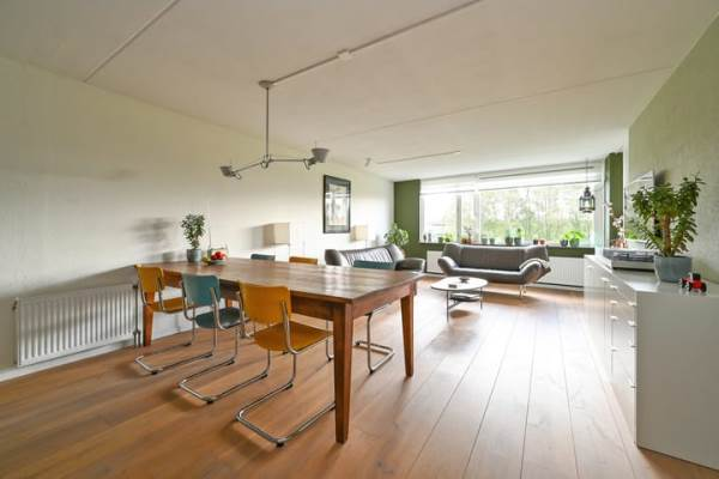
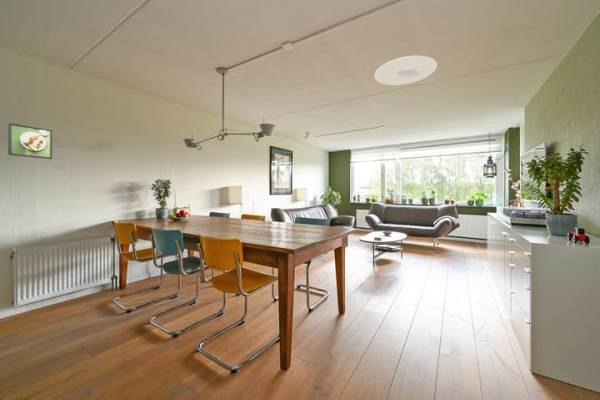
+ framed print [7,122,53,160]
+ ceiling light [374,55,438,86]
